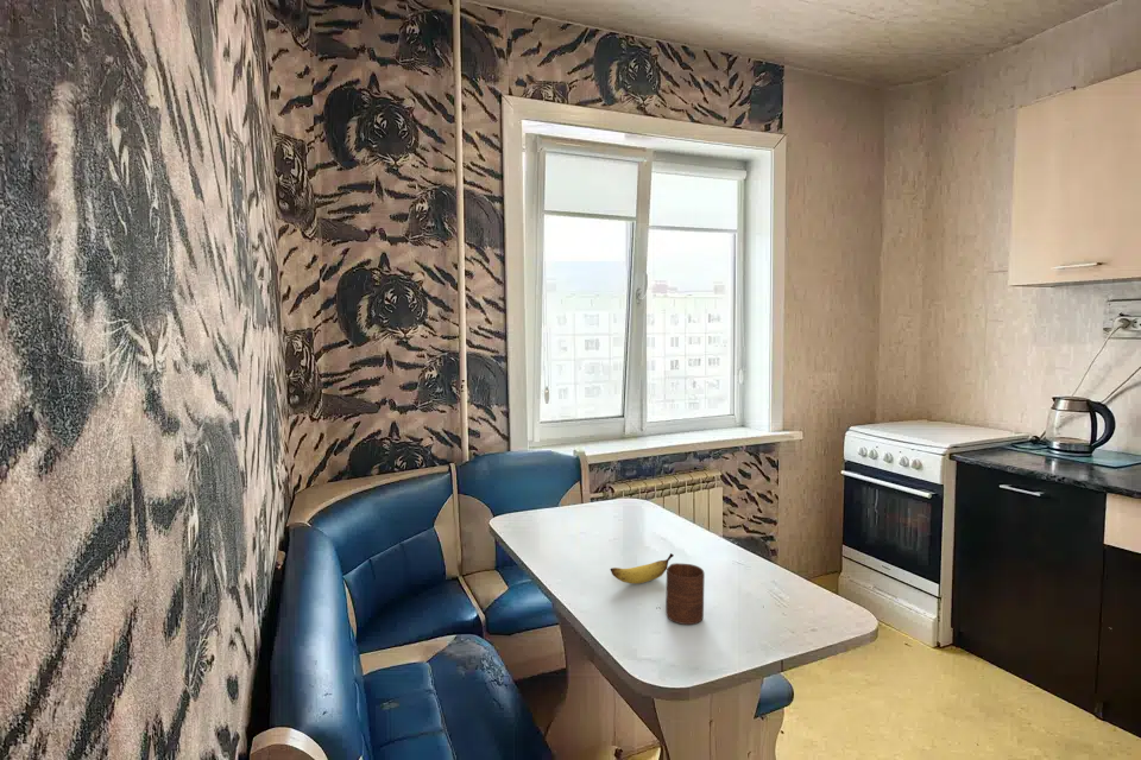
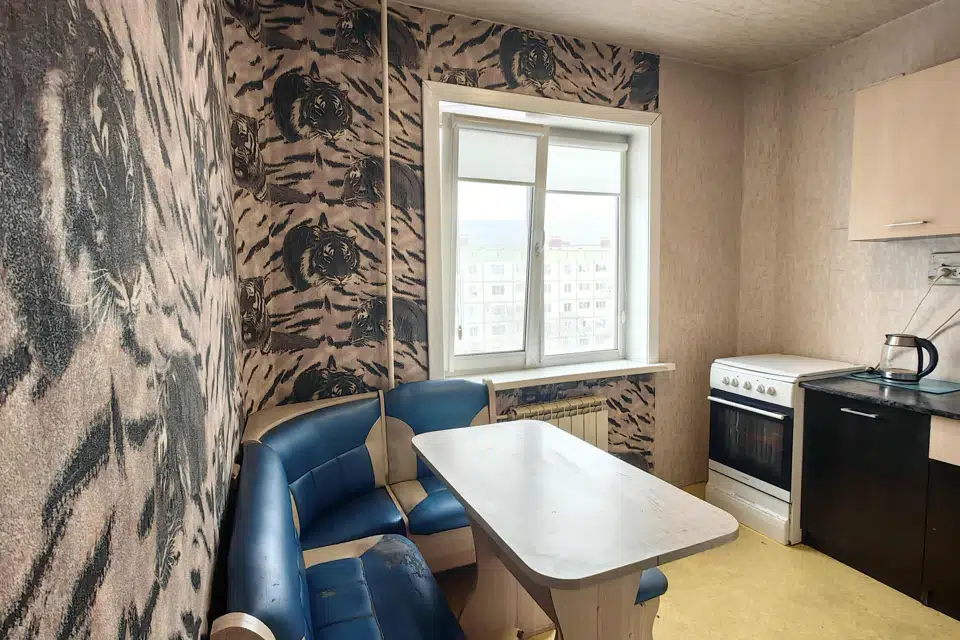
- cup [664,562,706,626]
- banana [609,552,675,584]
